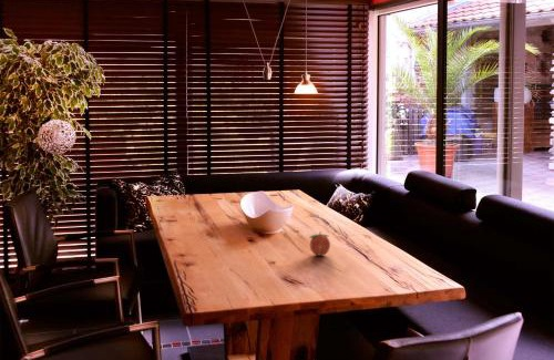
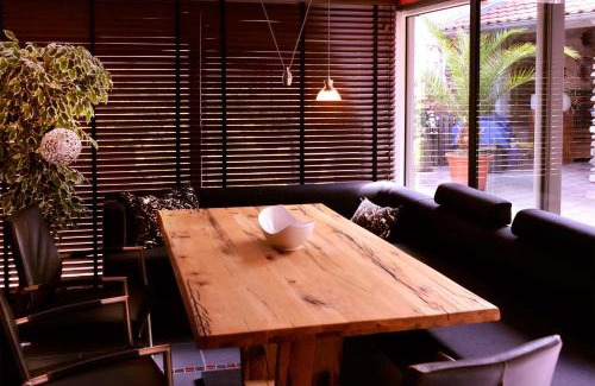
- fruit [308,230,331,256]
